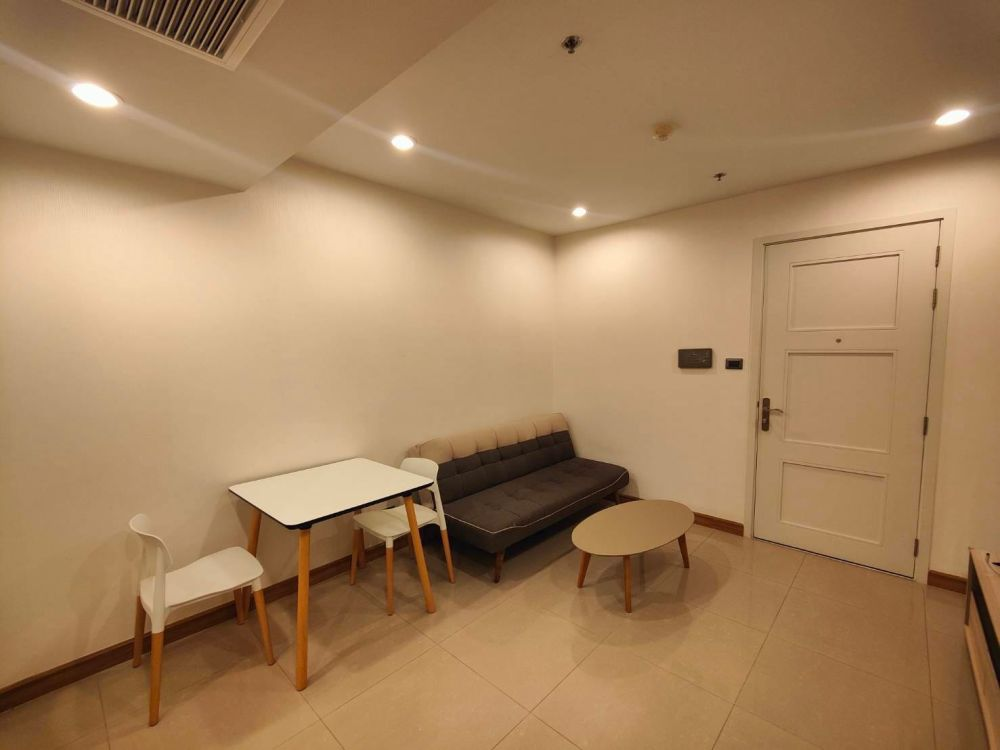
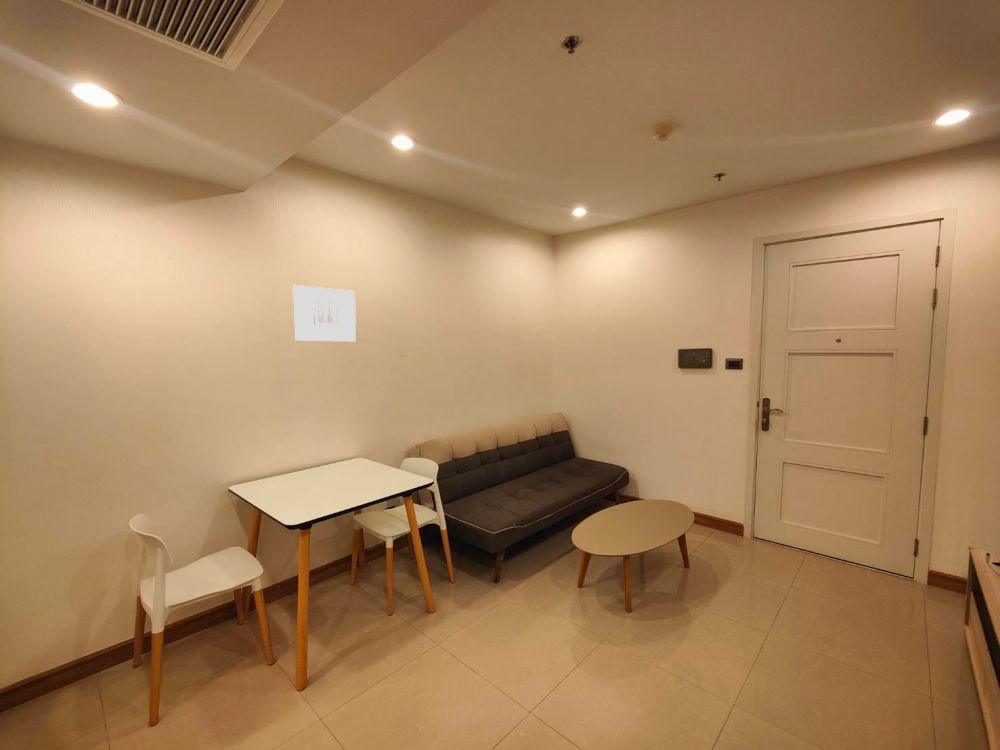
+ wall art [291,284,357,342]
